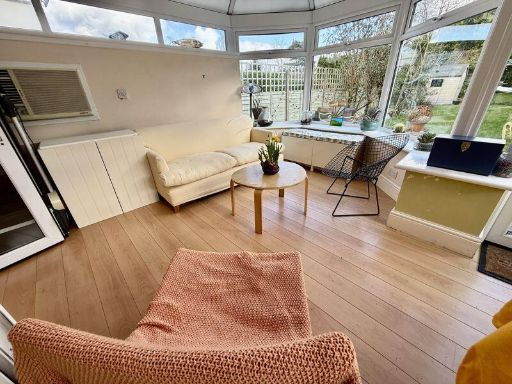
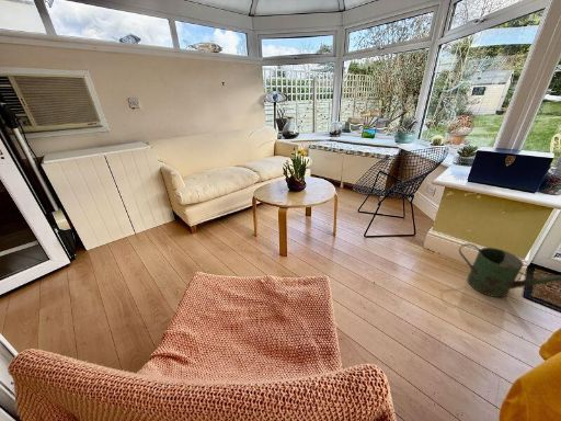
+ watering can [458,242,561,298]
